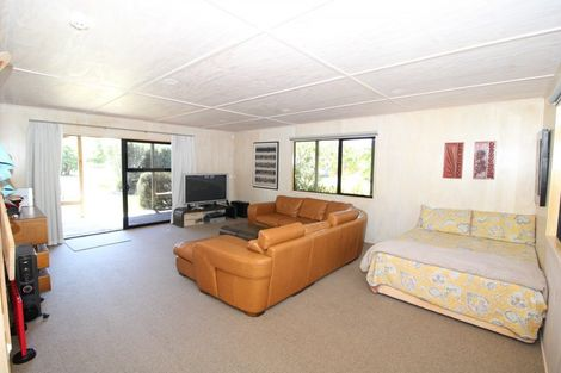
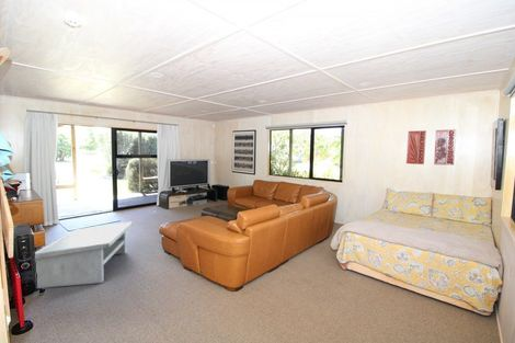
+ coffee table [34,220,134,289]
